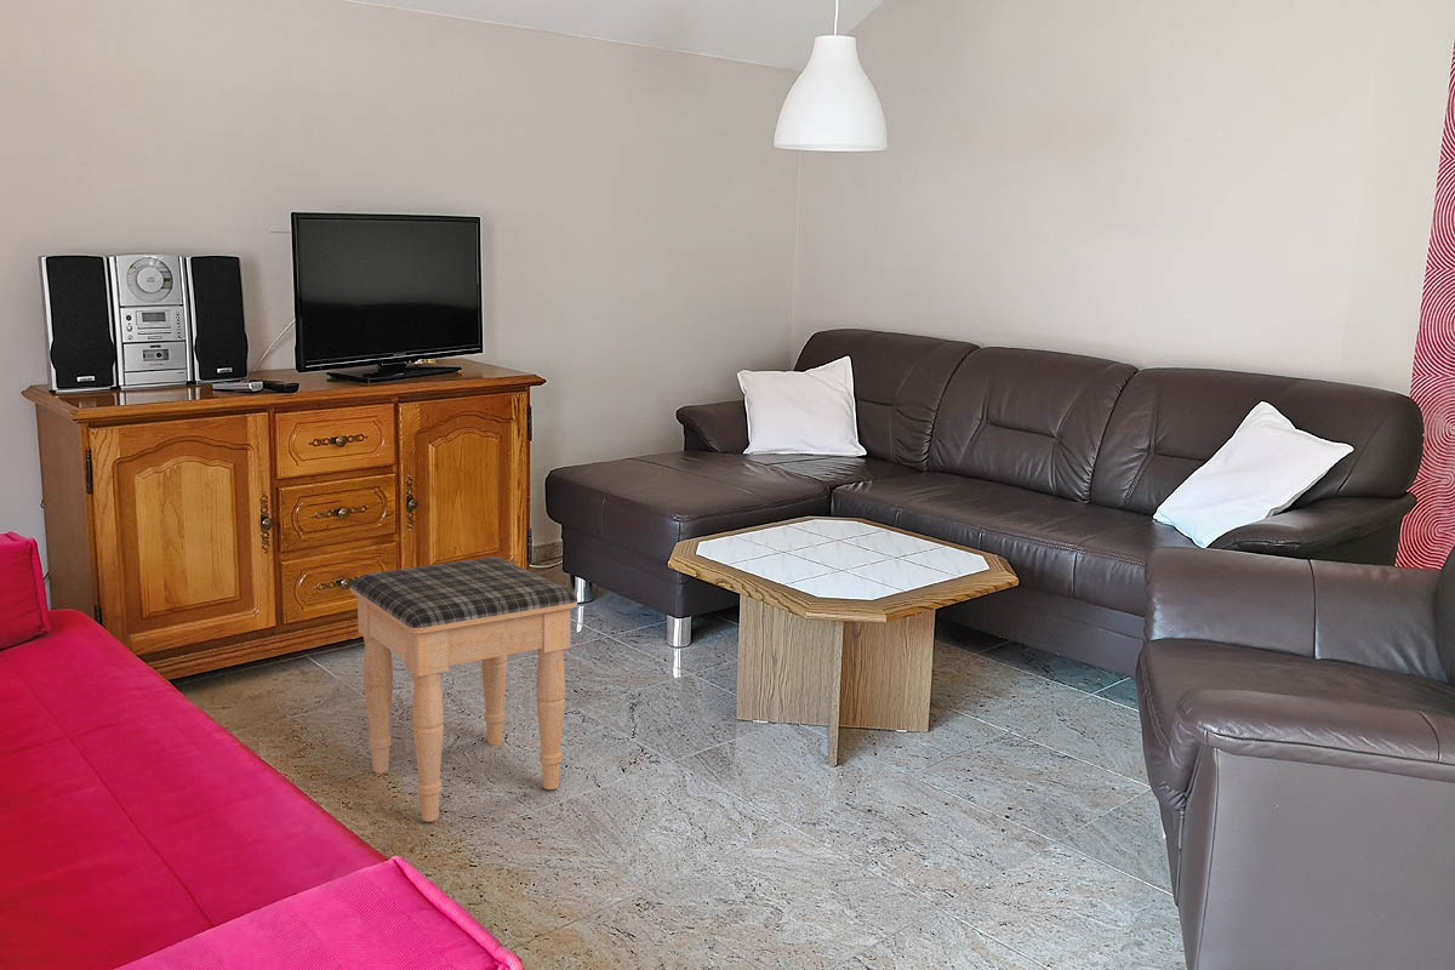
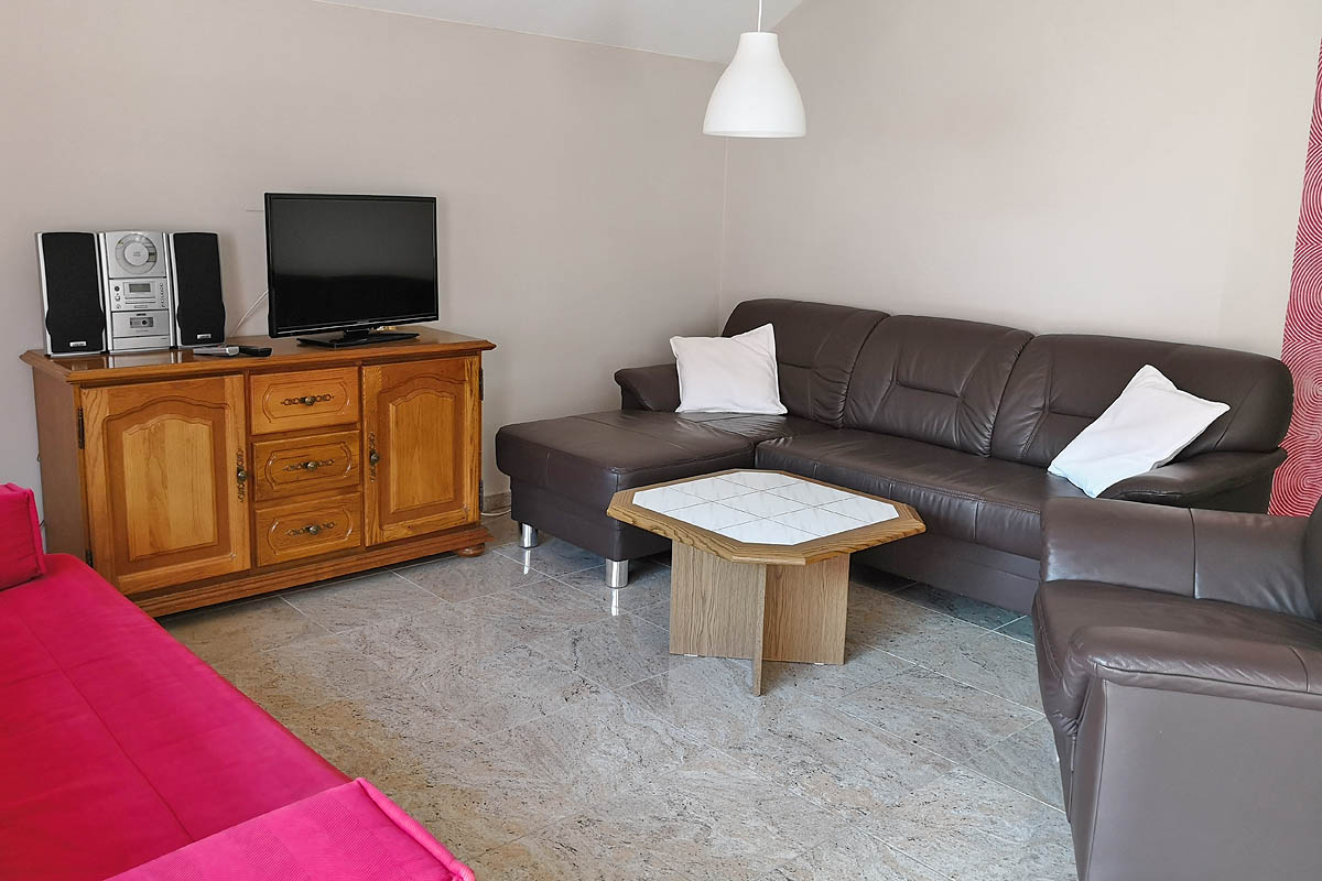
- footstool [349,555,578,822]
